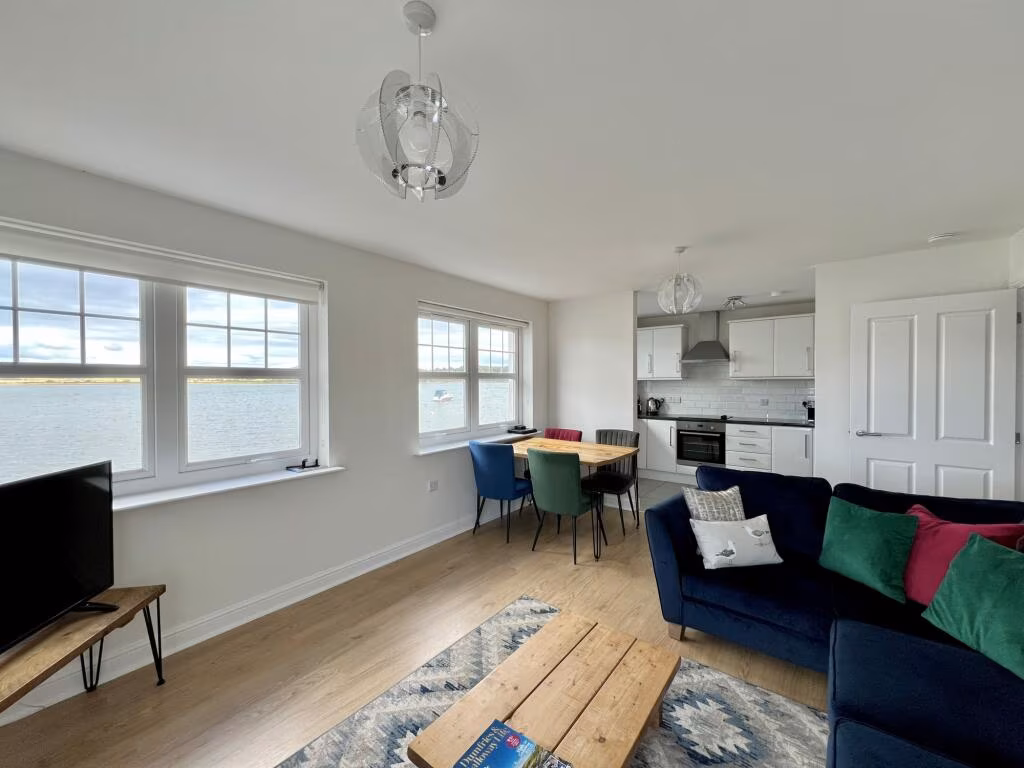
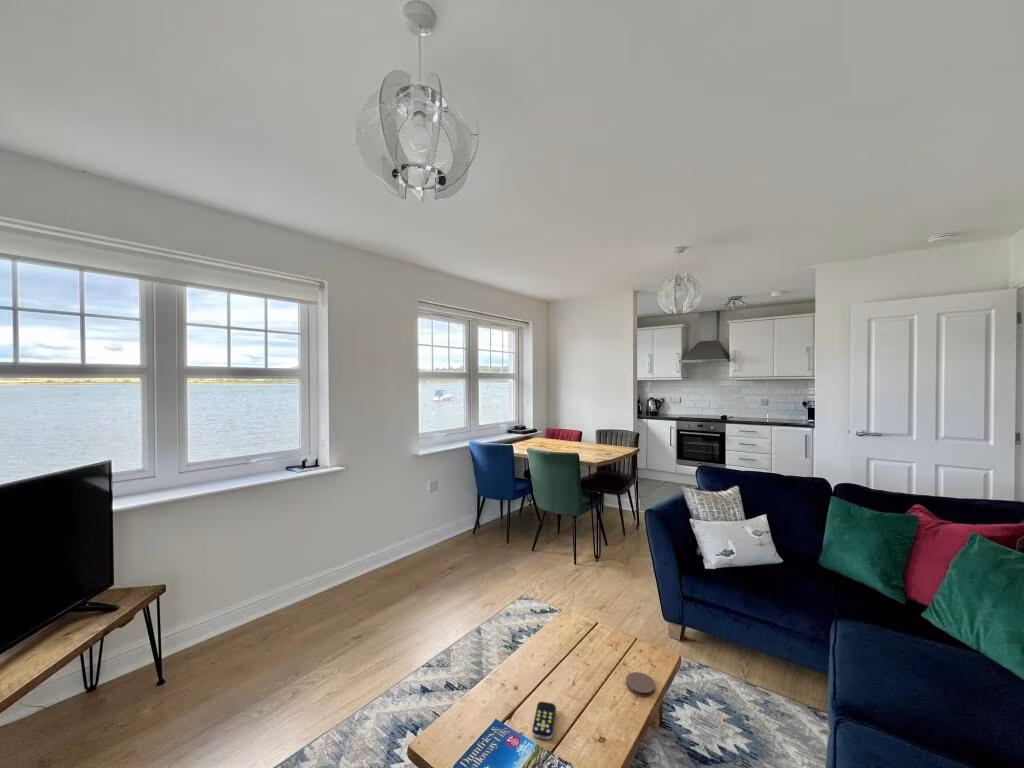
+ remote control [531,701,557,740]
+ coaster [625,671,656,698]
